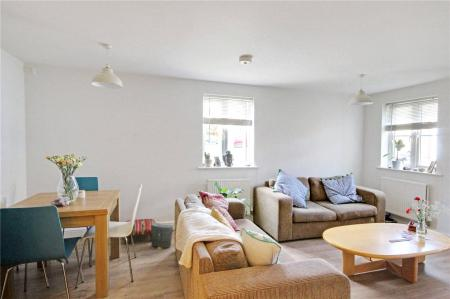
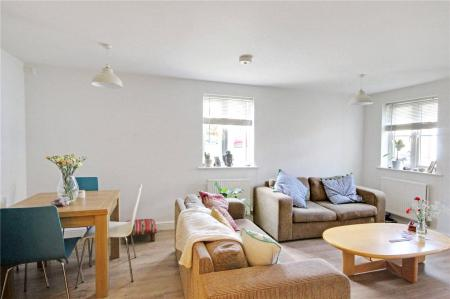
- bag [150,222,175,250]
